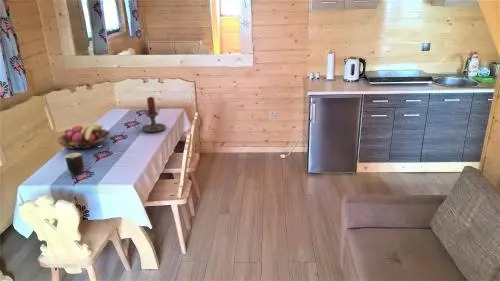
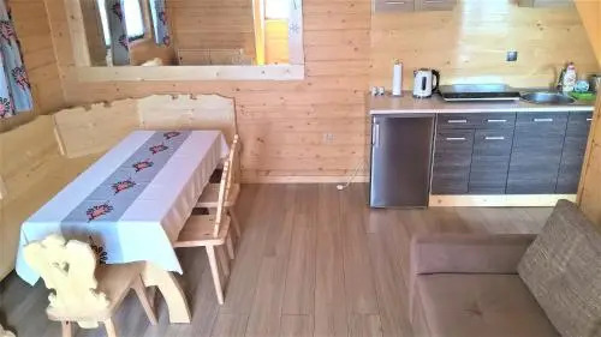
- candle holder [134,96,167,133]
- mug [65,151,85,176]
- fruit basket [57,122,111,151]
